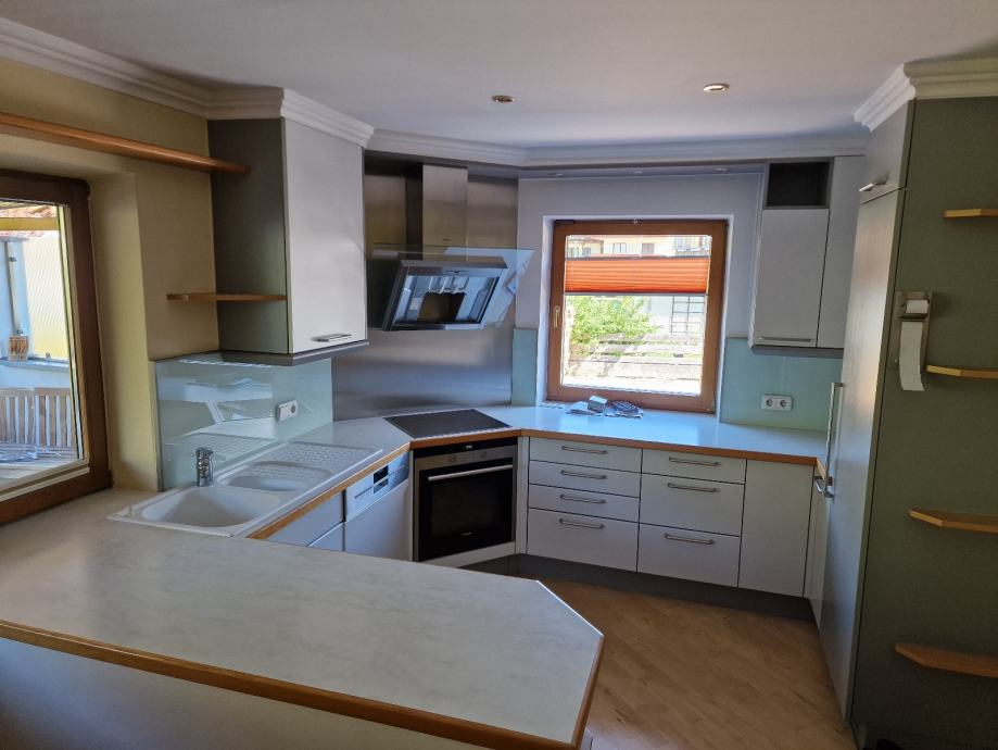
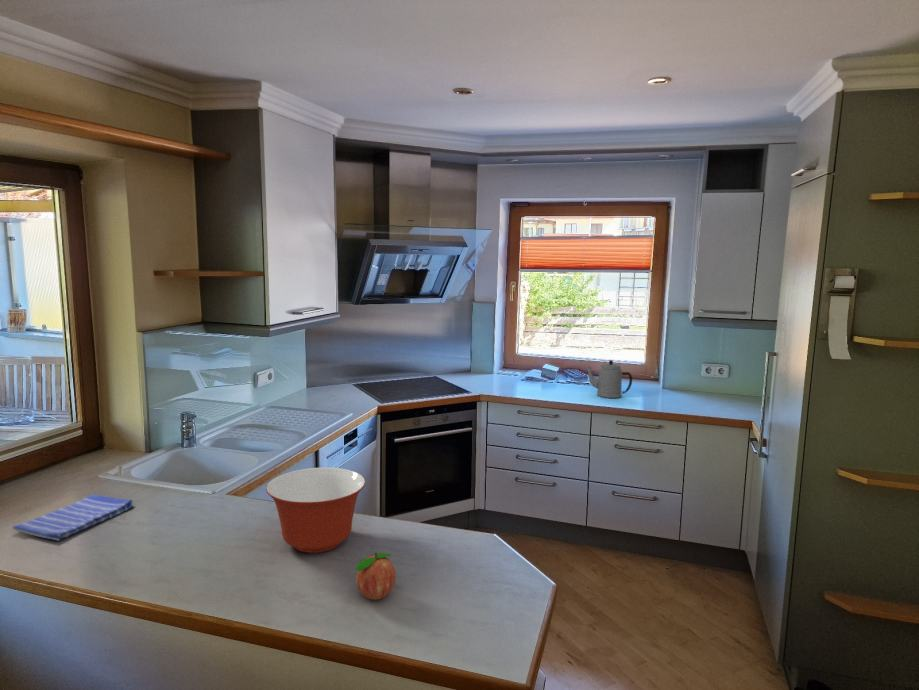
+ teapot [585,359,633,399]
+ dish towel [11,493,134,542]
+ fruit [355,551,397,601]
+ mixing bowl [265,467,367,554]
